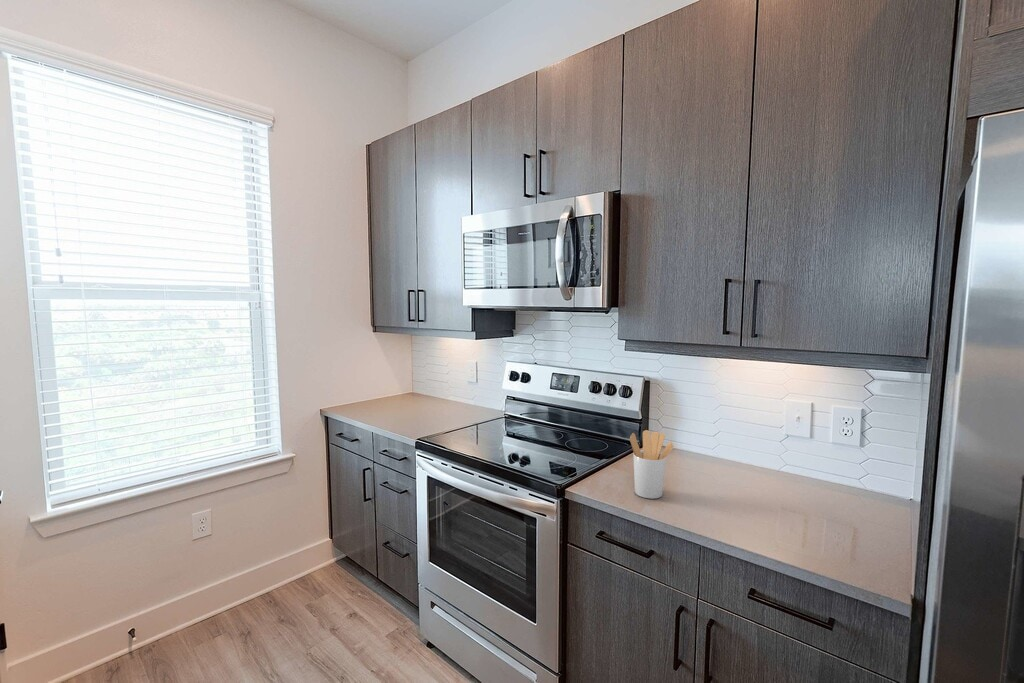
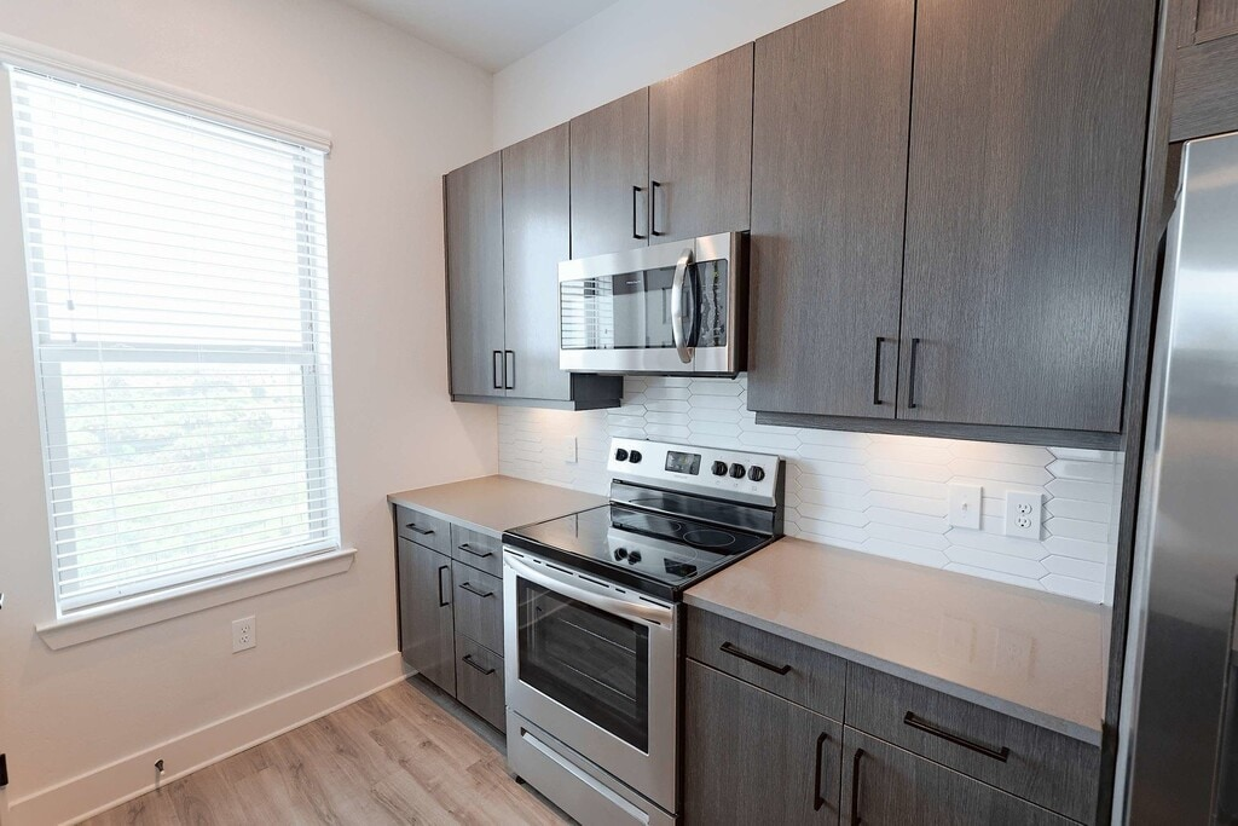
- utensil holder [629,429,675,500]
